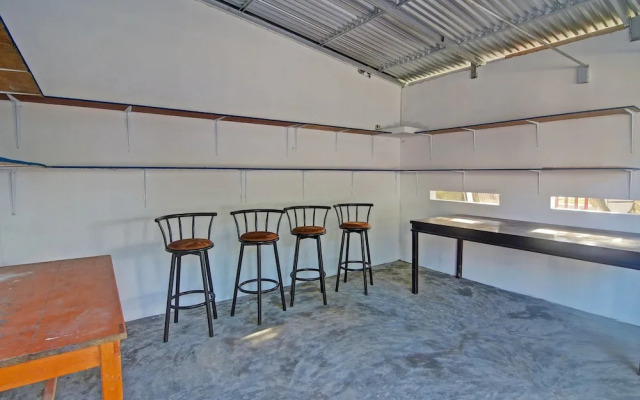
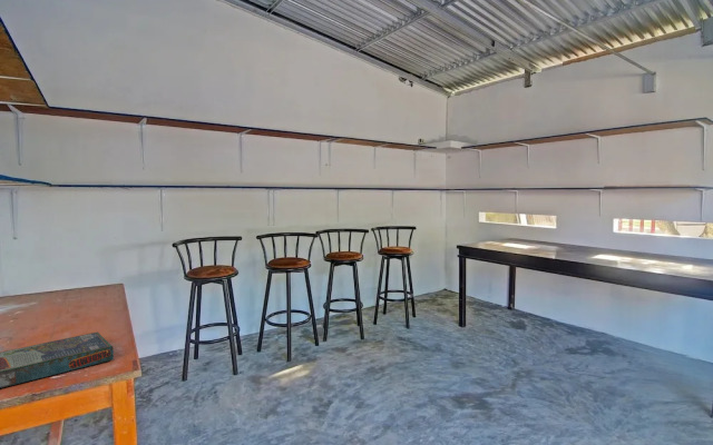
+ board game [0,332,115,389]
